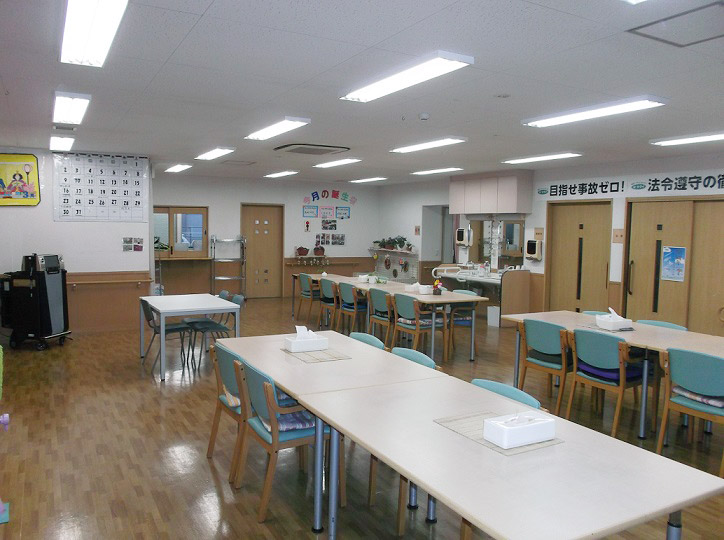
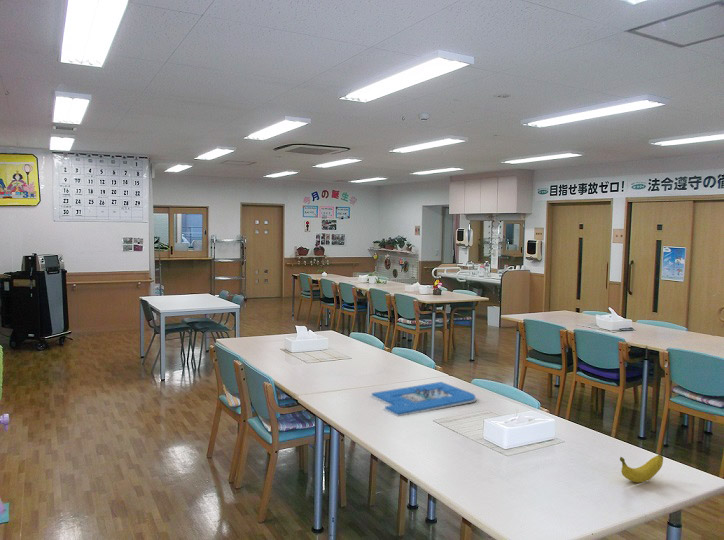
+ banana [619,454,664,484]
+ board game [370,381,477,417]
